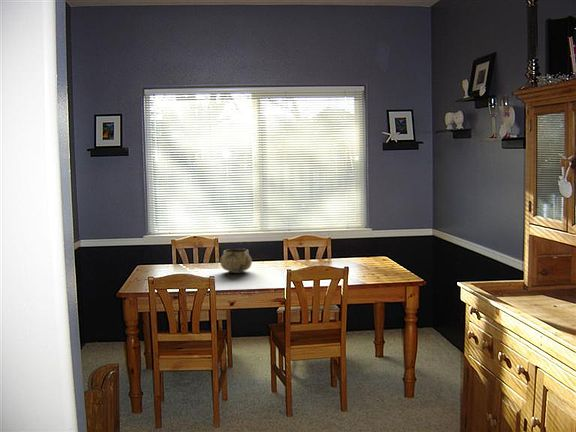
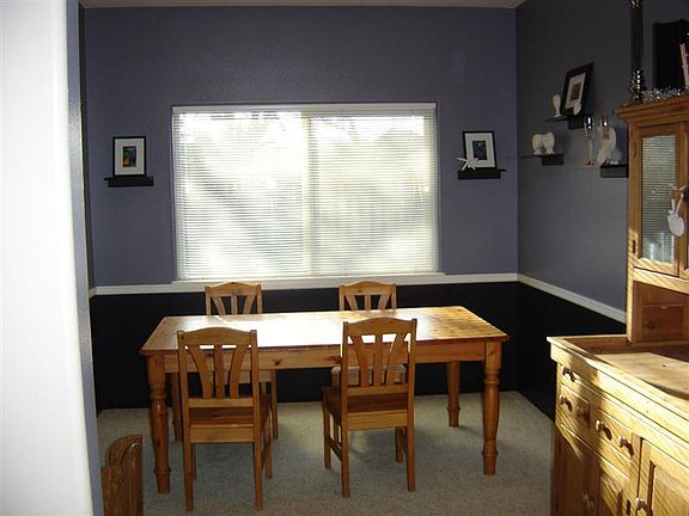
- decorative bowl [219,248,253,274]
